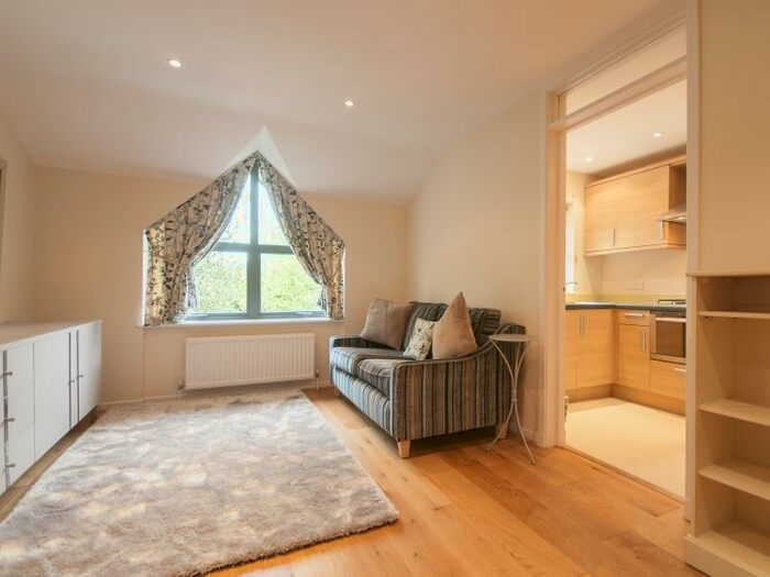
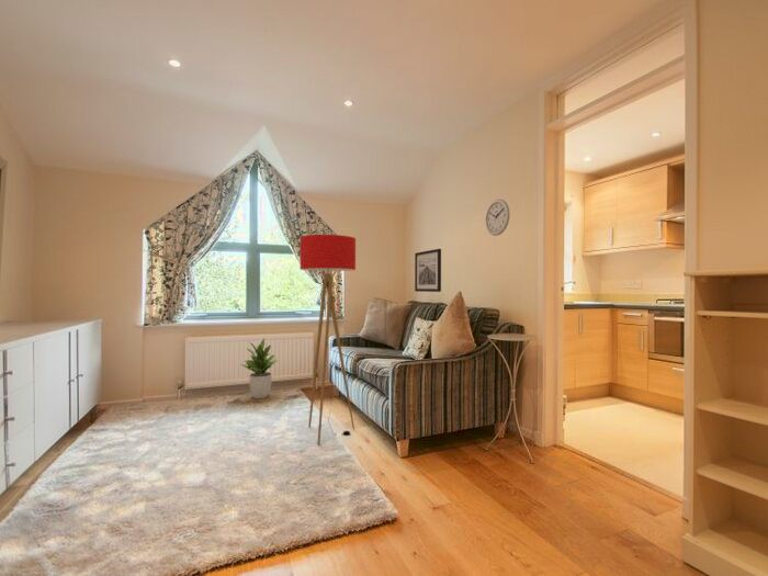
+ floor lamp [298,234,357,445]
+ potted plant [239,338,279,399]
+ wall clock [485,199,511,237]
+ wall art [414,248,442,293]
